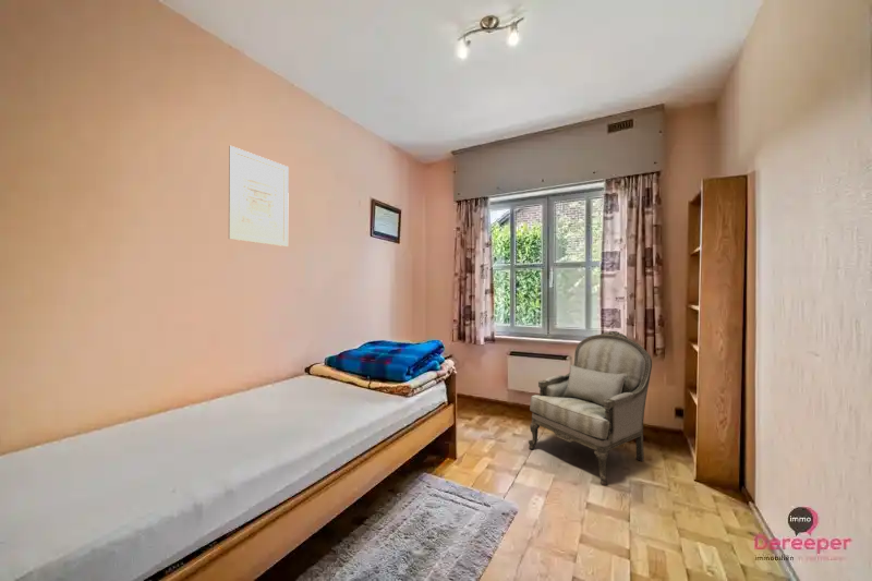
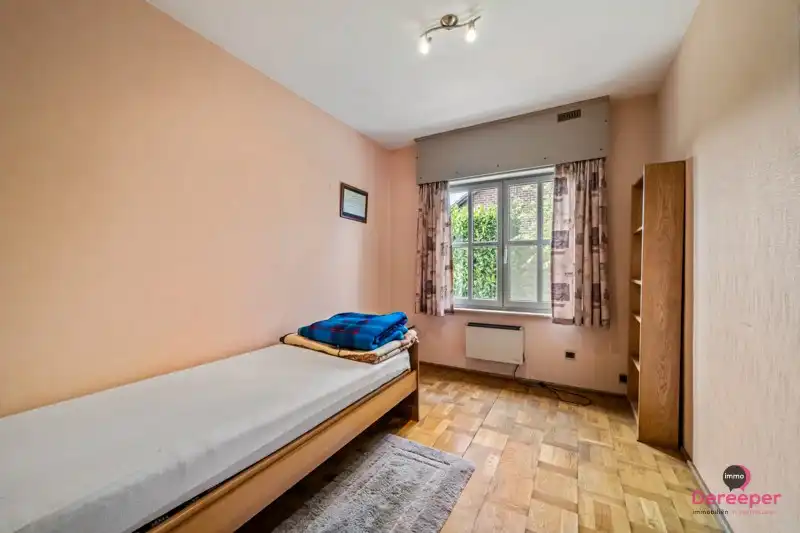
- armchair [528,330,653,486]
- wall art [228,145,290,247]
